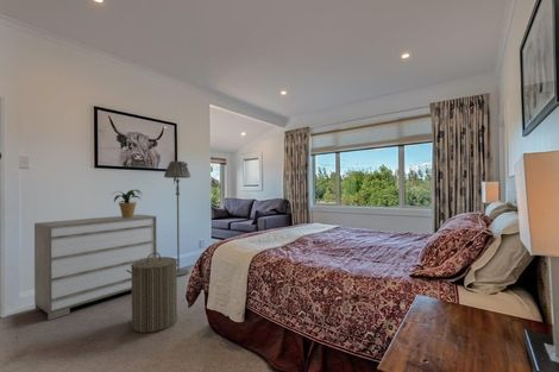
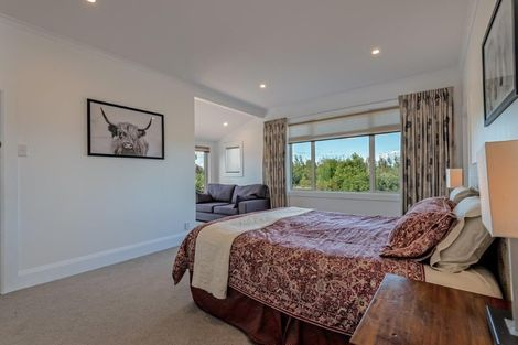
- potted plant [111,189,144,217]
- dresser [33,214,158,321]
- laundry hamper [126,252,181,334]
- floor lamp [163,160,191,277]
